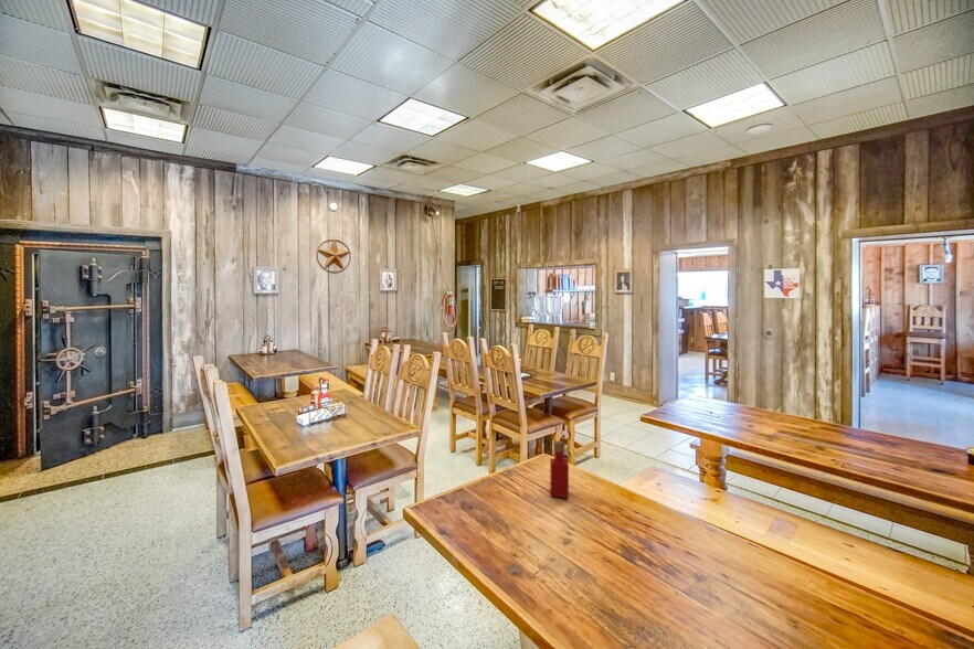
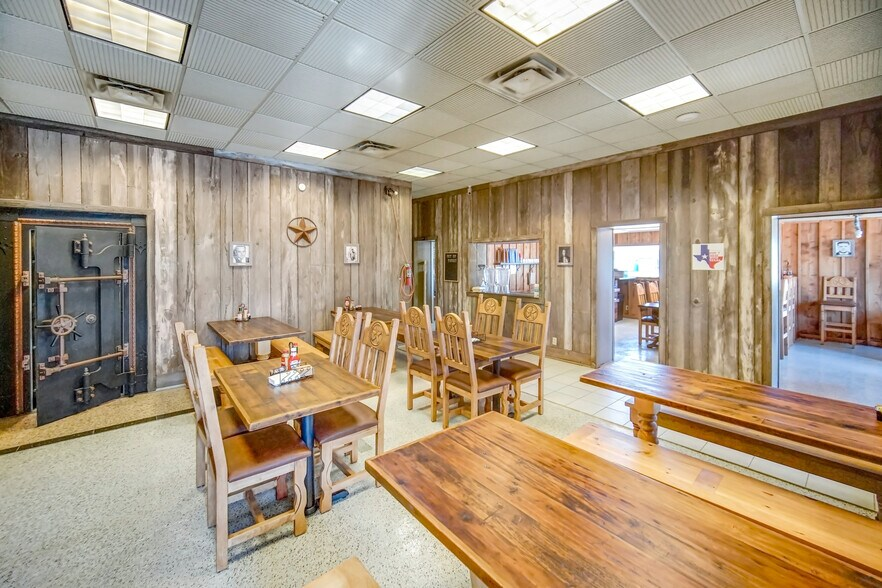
- tabasco sauce [549,440,570,499]
